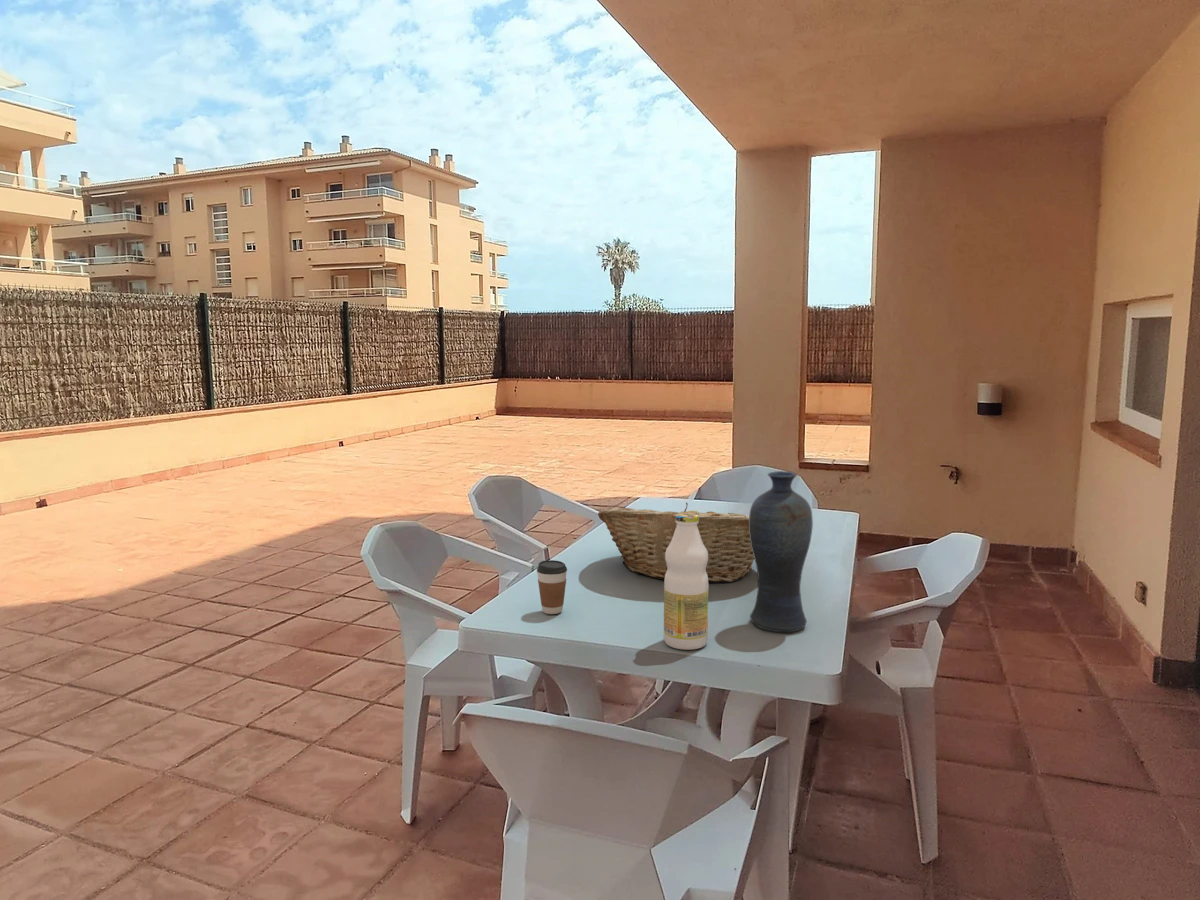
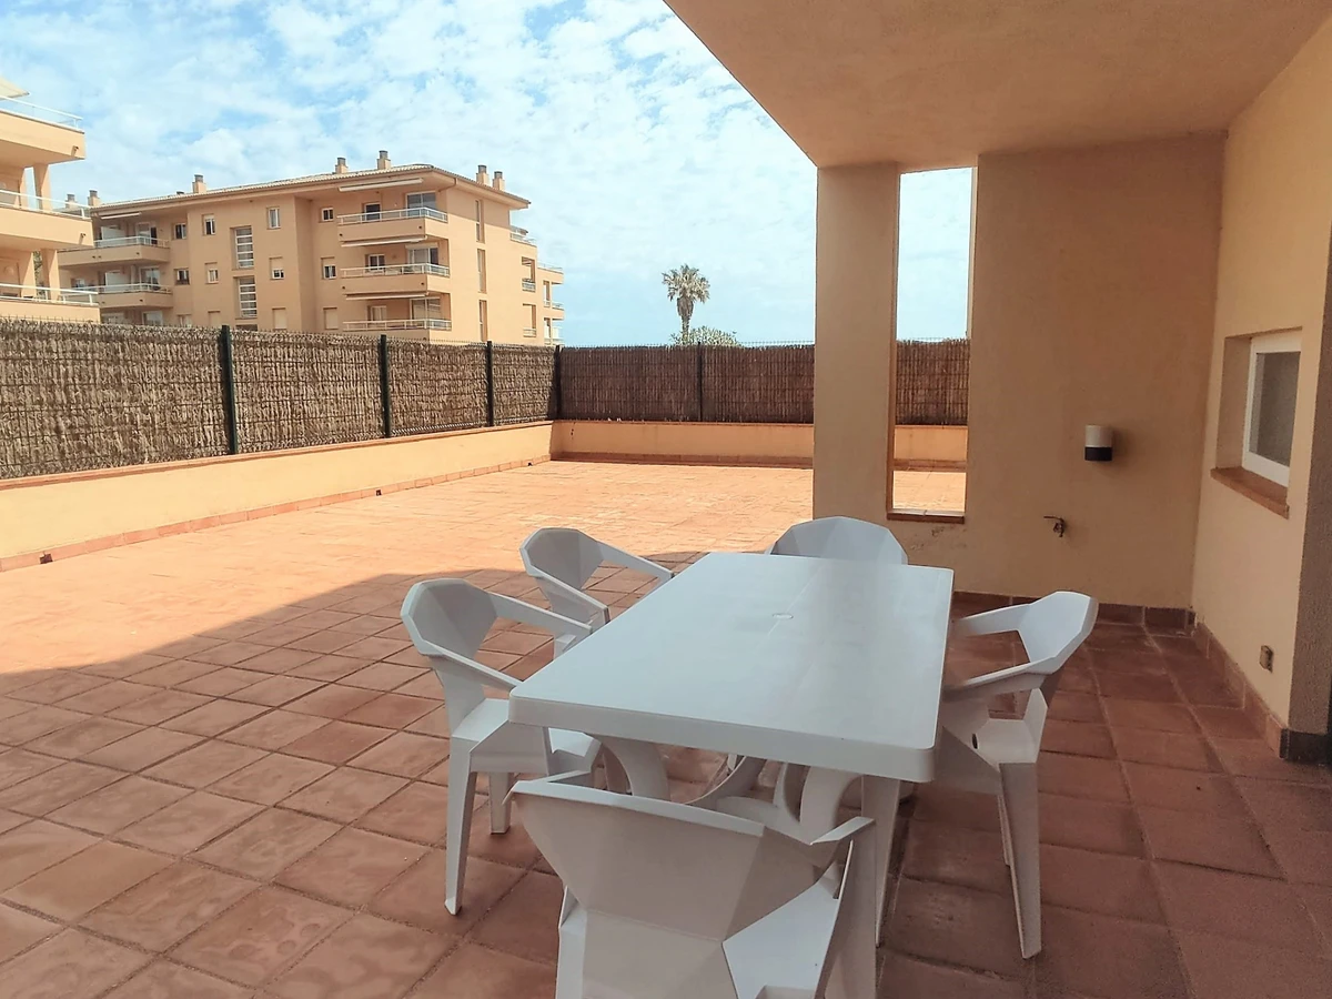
- bottle [663,513,710,651]
- fruit basket [597,502,755,583]
- coffee cup [536,559,568,615]
- vase [748,470,814,633]
